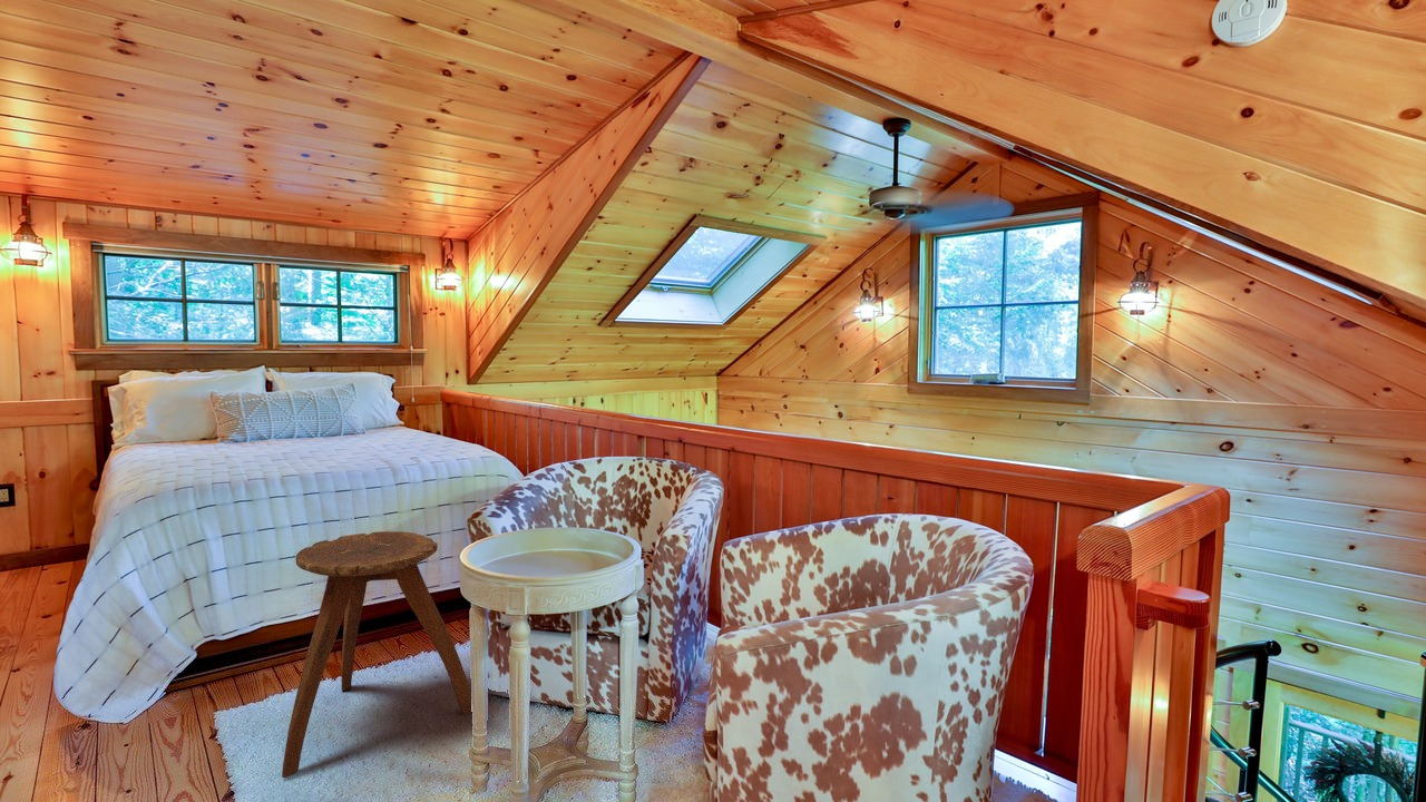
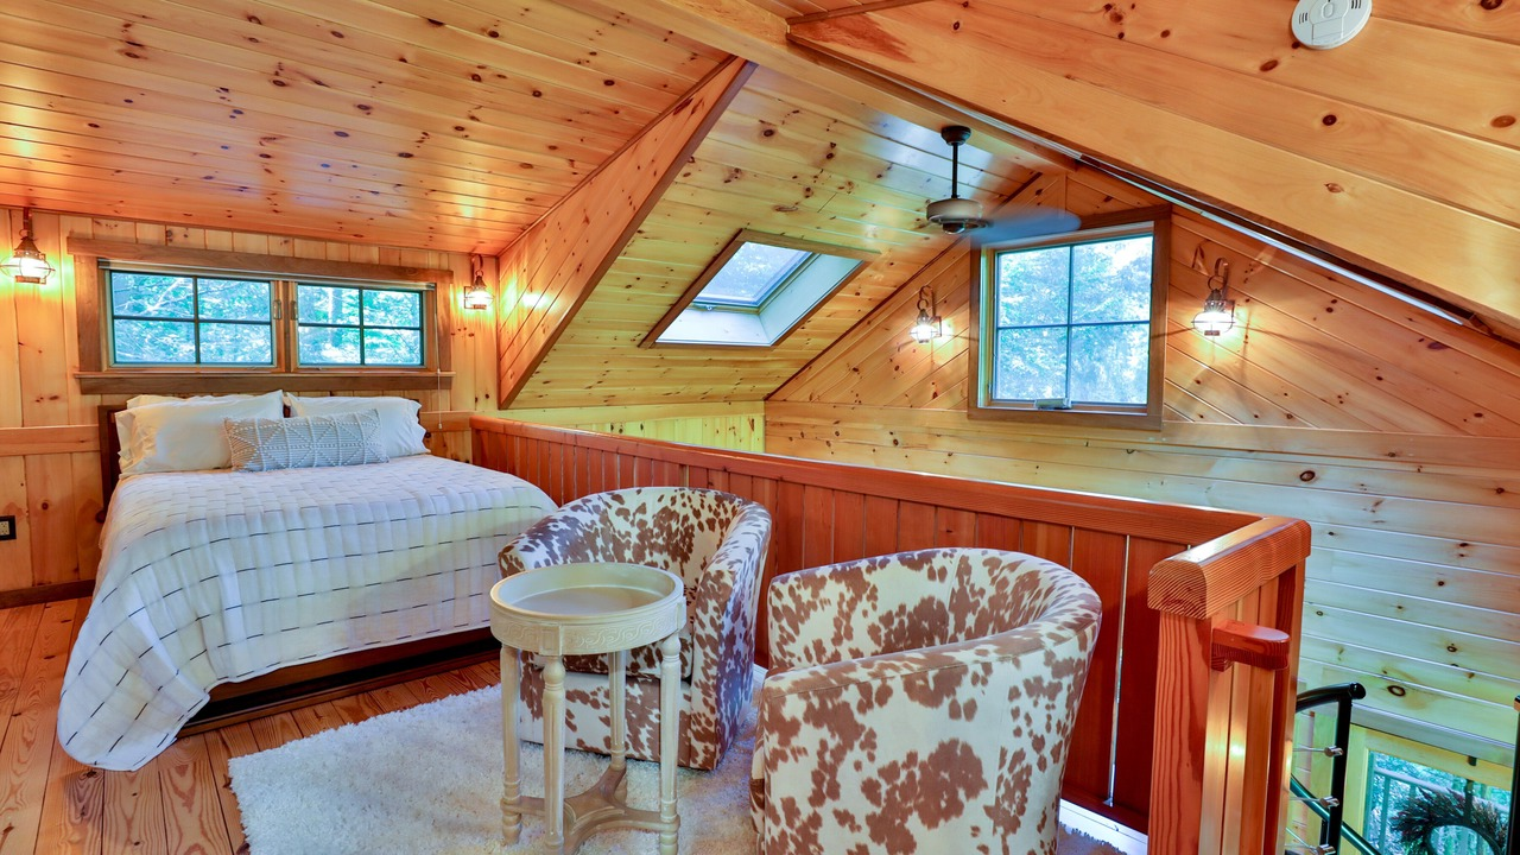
- stool [281,530,472,779]
